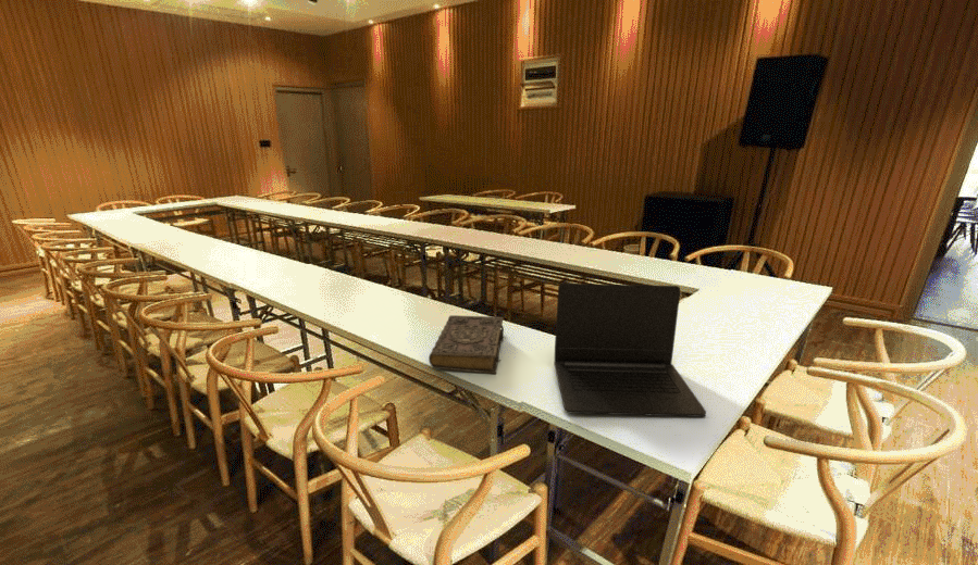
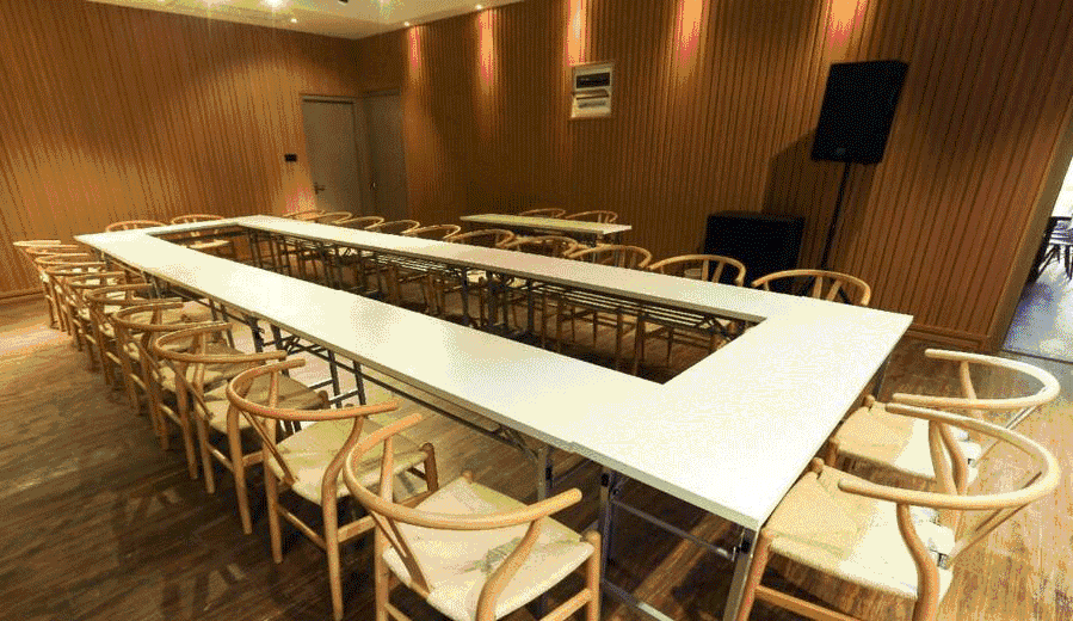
- book [428,314,505,375]
- laptop [553,282,707,418]
